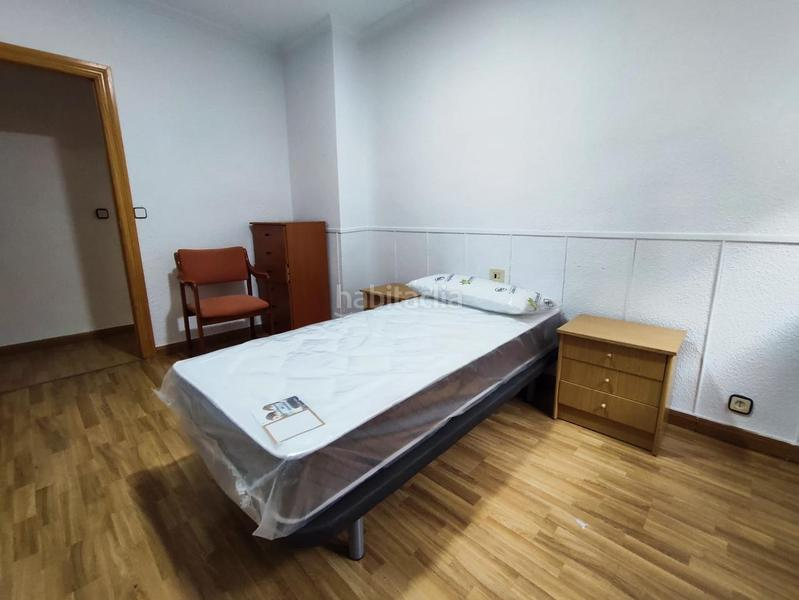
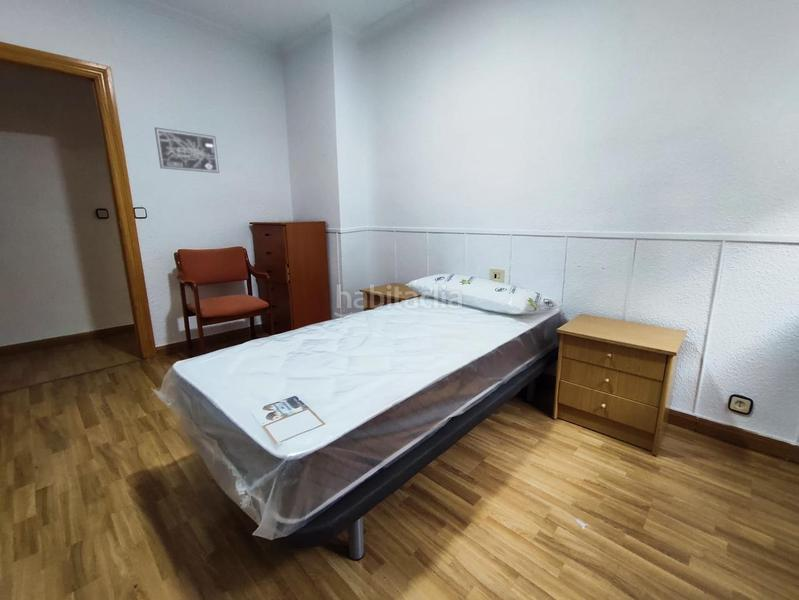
+ wall art [154,126,220,174]
